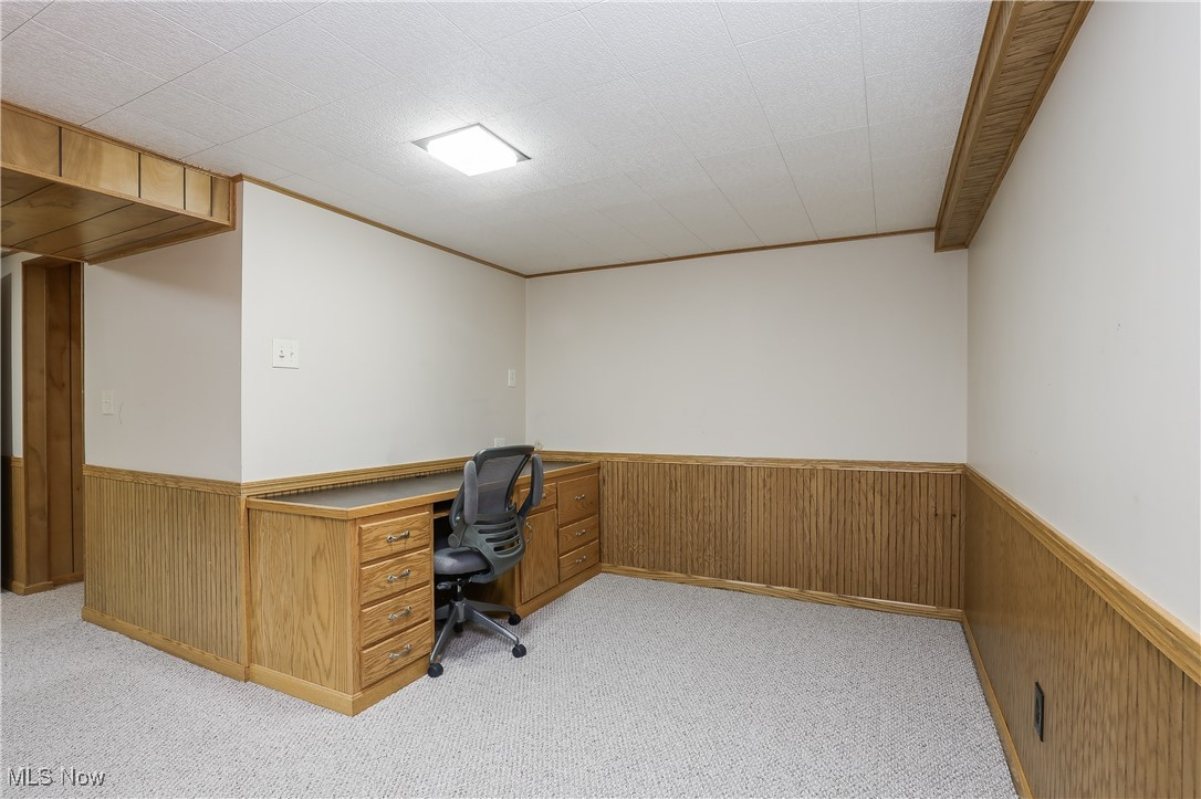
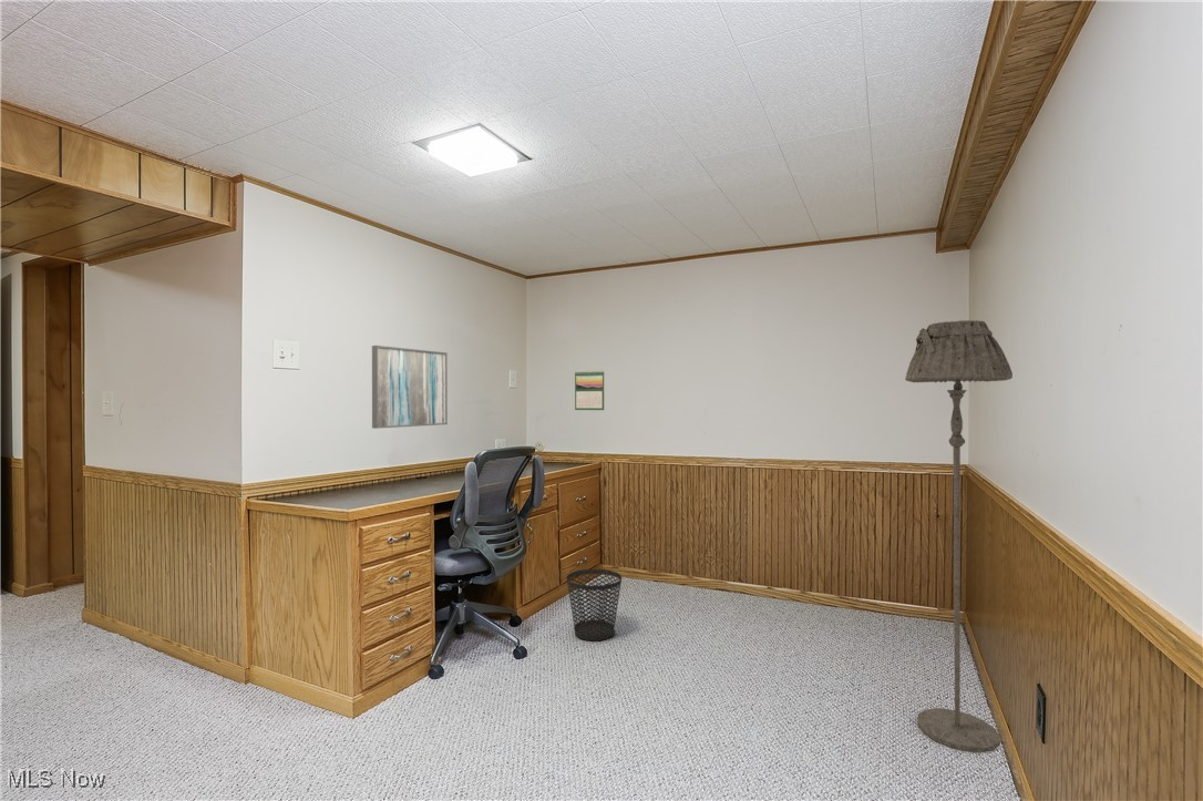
+ wastebasket [565,568,623,641]
+ wall art [371,345,449,430]
+ calendar [574,370,605,411]
+ floor lamp [904,319,1014,753]
